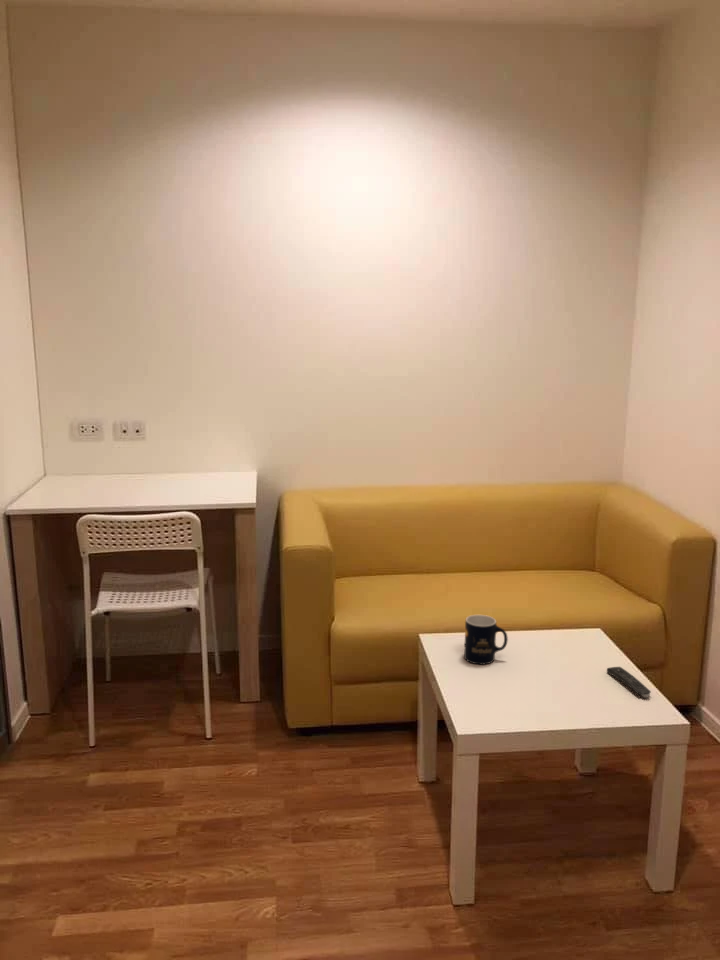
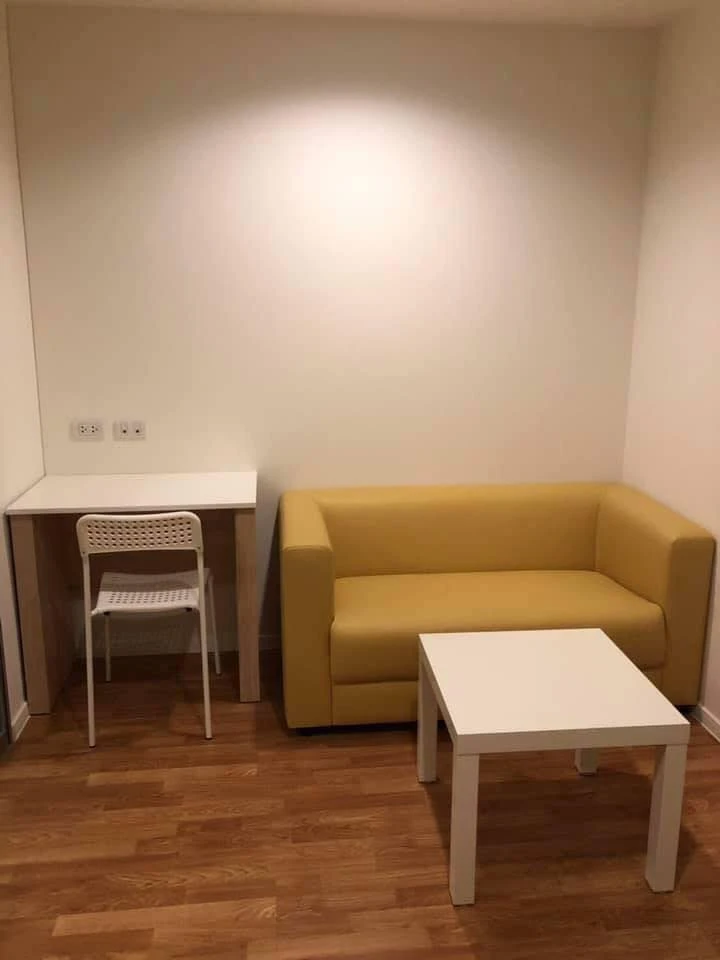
- mug [463,614,509,665]
- remote control [606,666,652,699]
